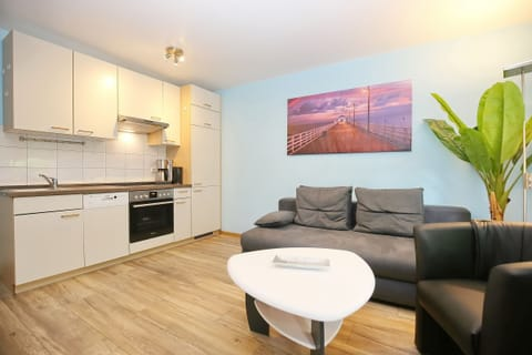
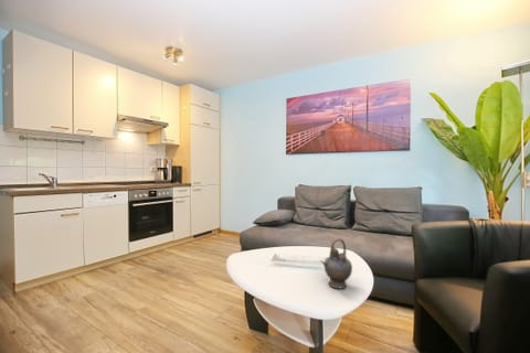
+ teapot [319,237,353,289]
